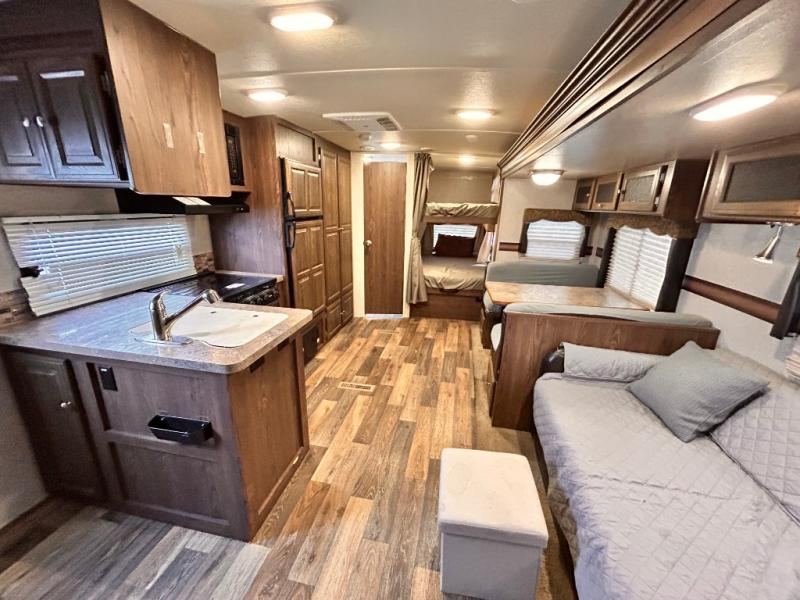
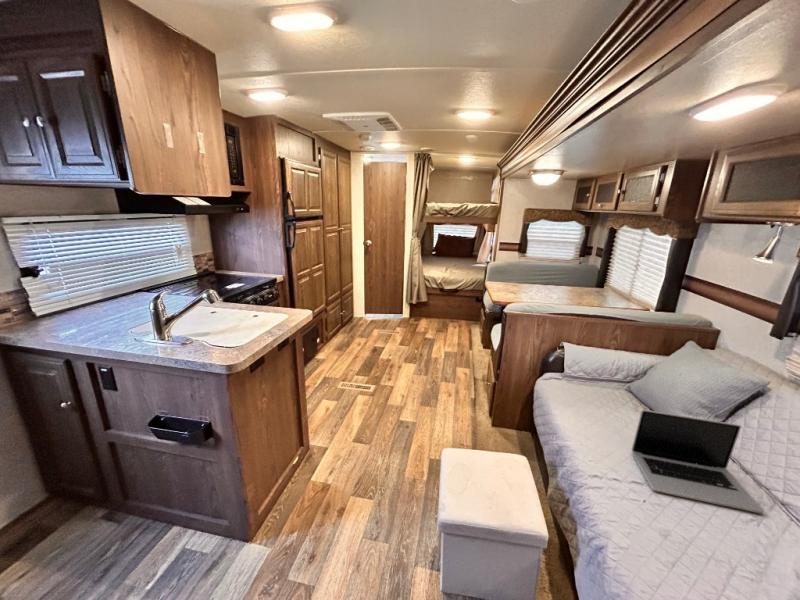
+ laptop [631,409,765,515]
